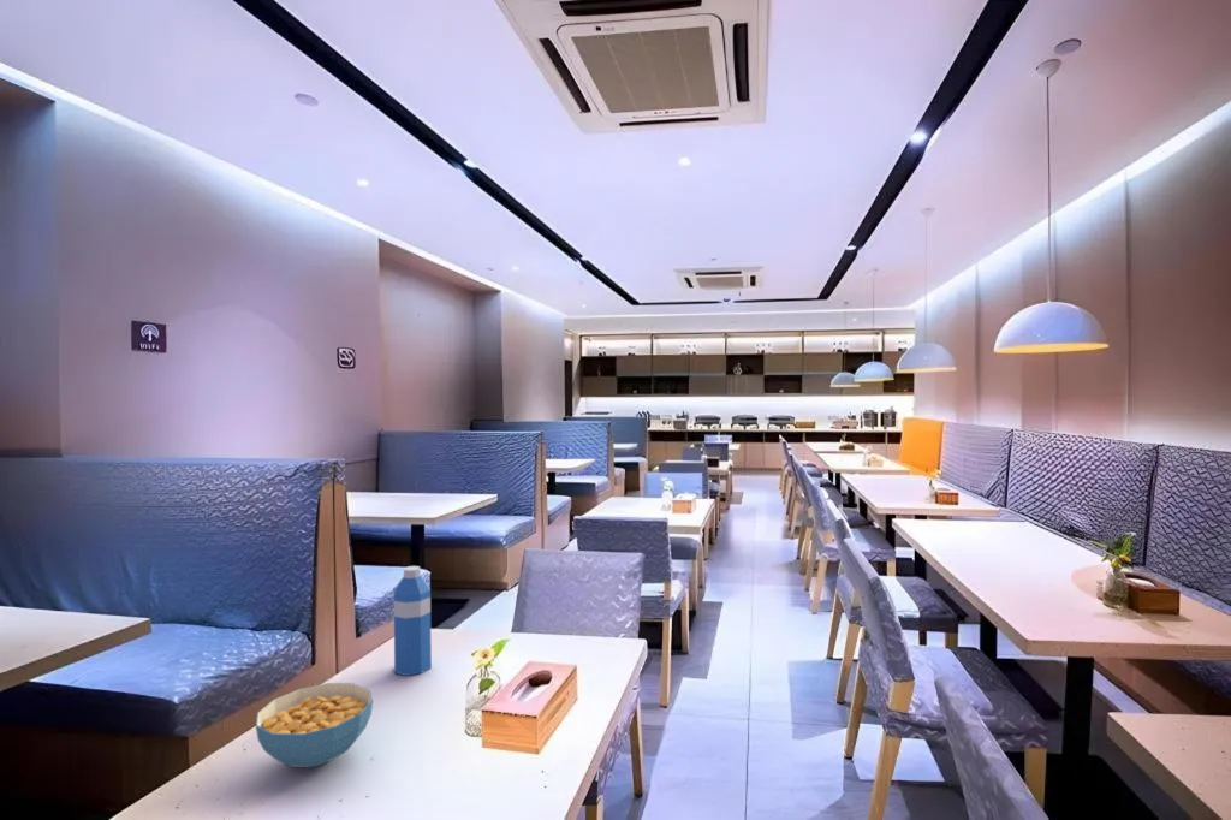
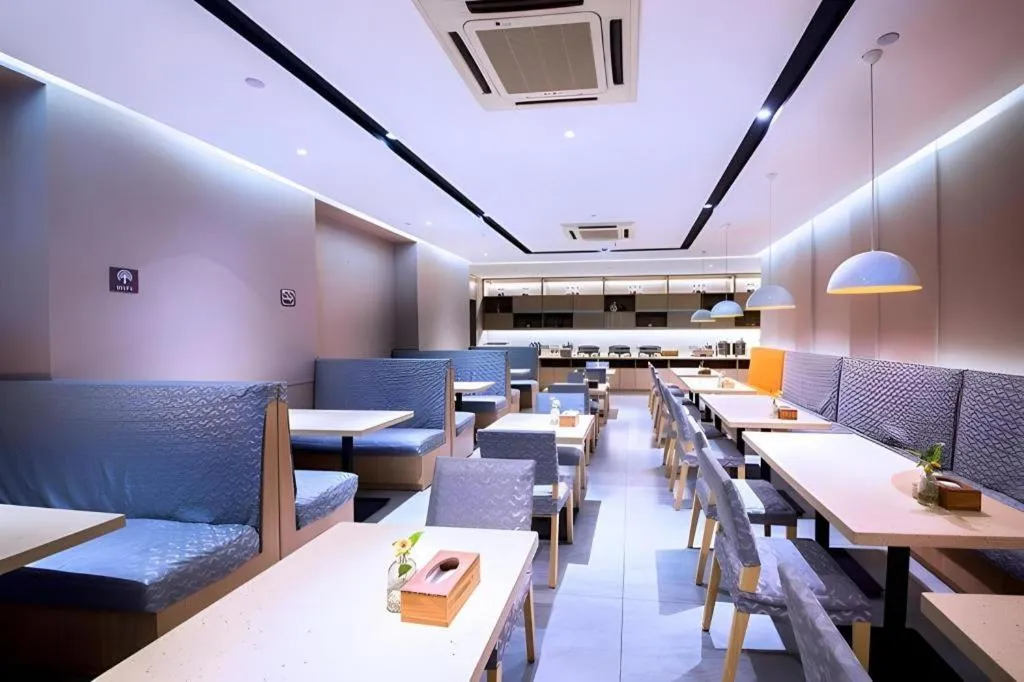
- water bottle [393,565,433,677]
- cereal bowl [255,682,374,768]
